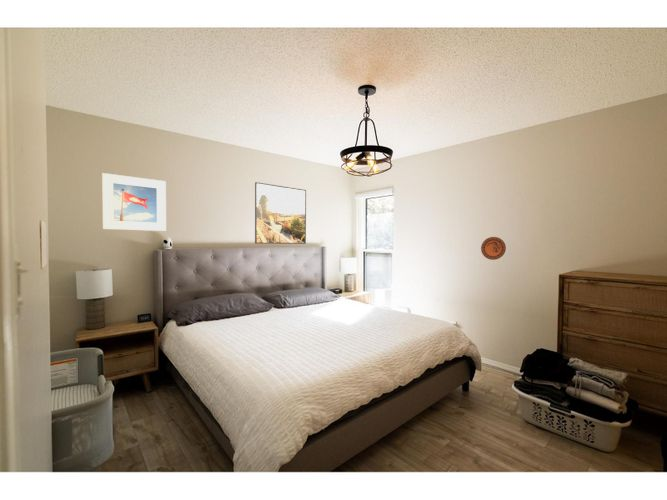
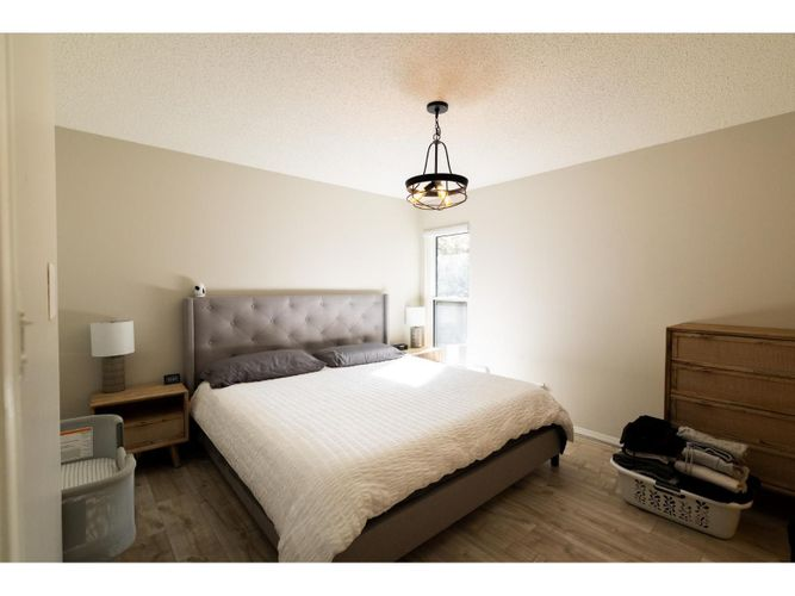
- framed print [101,172,167,232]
- decorative plate [480,236,507,261]
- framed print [254,181,307,245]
